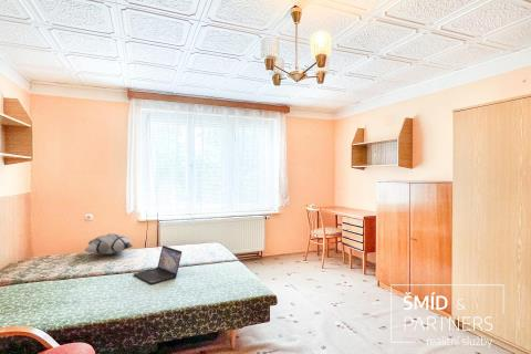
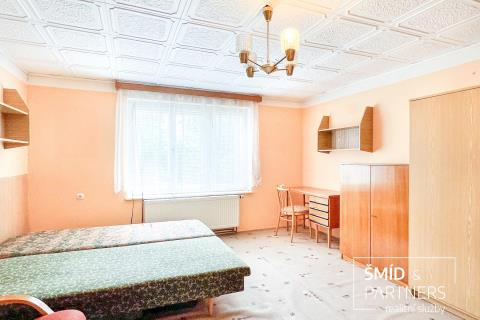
- decorative pillow [83,232,134,256]
- laptop [133,244,183,285]
